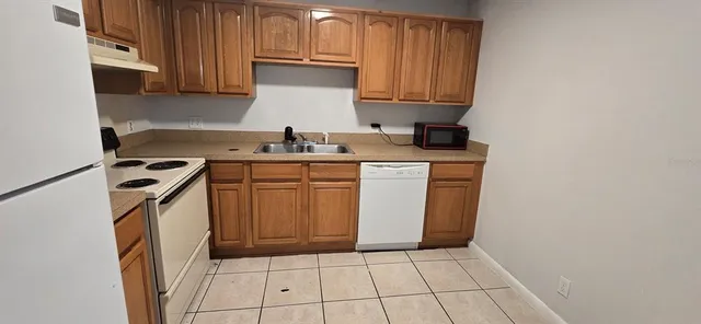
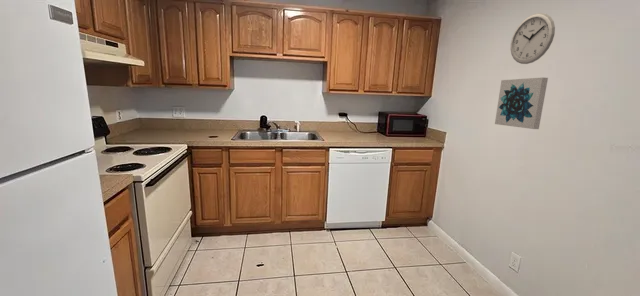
+ wall clock [510,12,556,65]
+ wall art [494,76,549,130]
